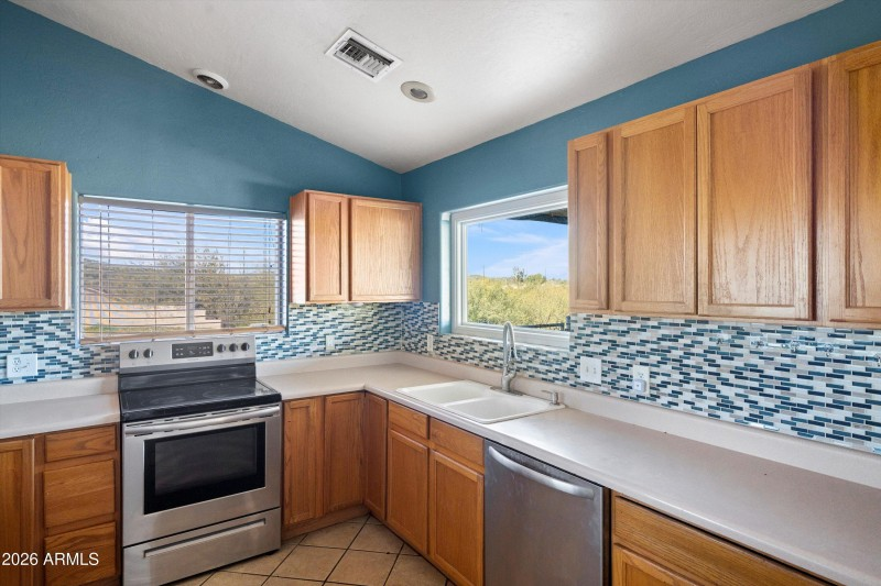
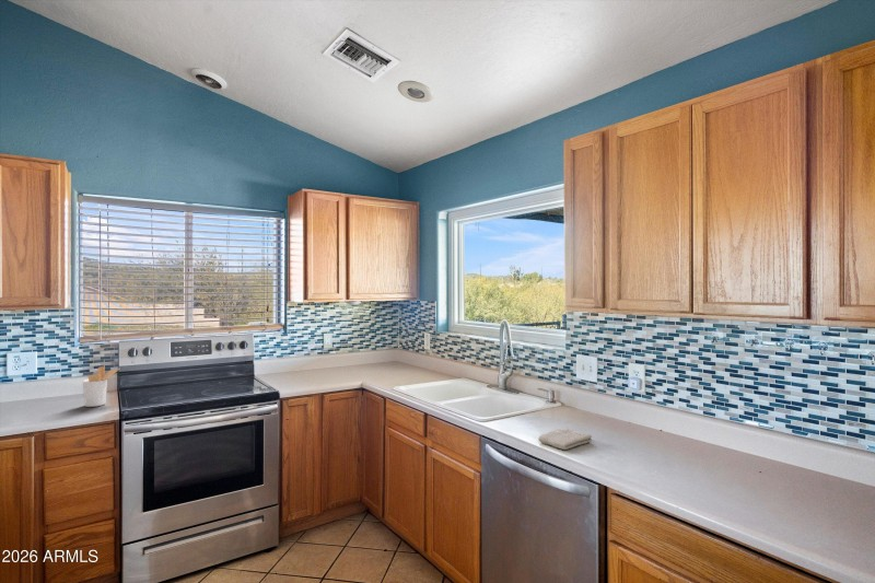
+ washcloth [537,428,593,451]
+ utensil holder [82,365,120,408]
